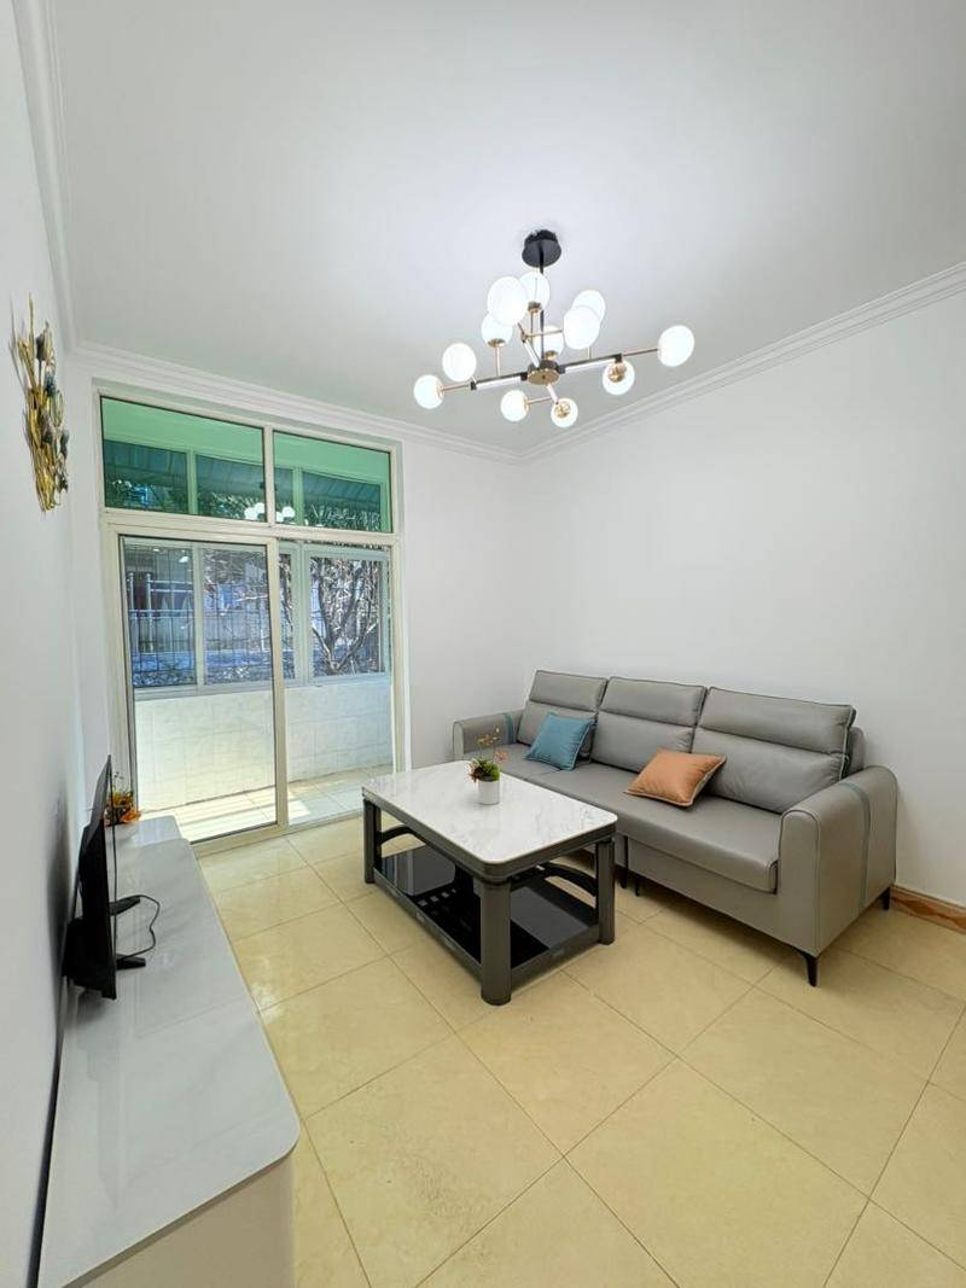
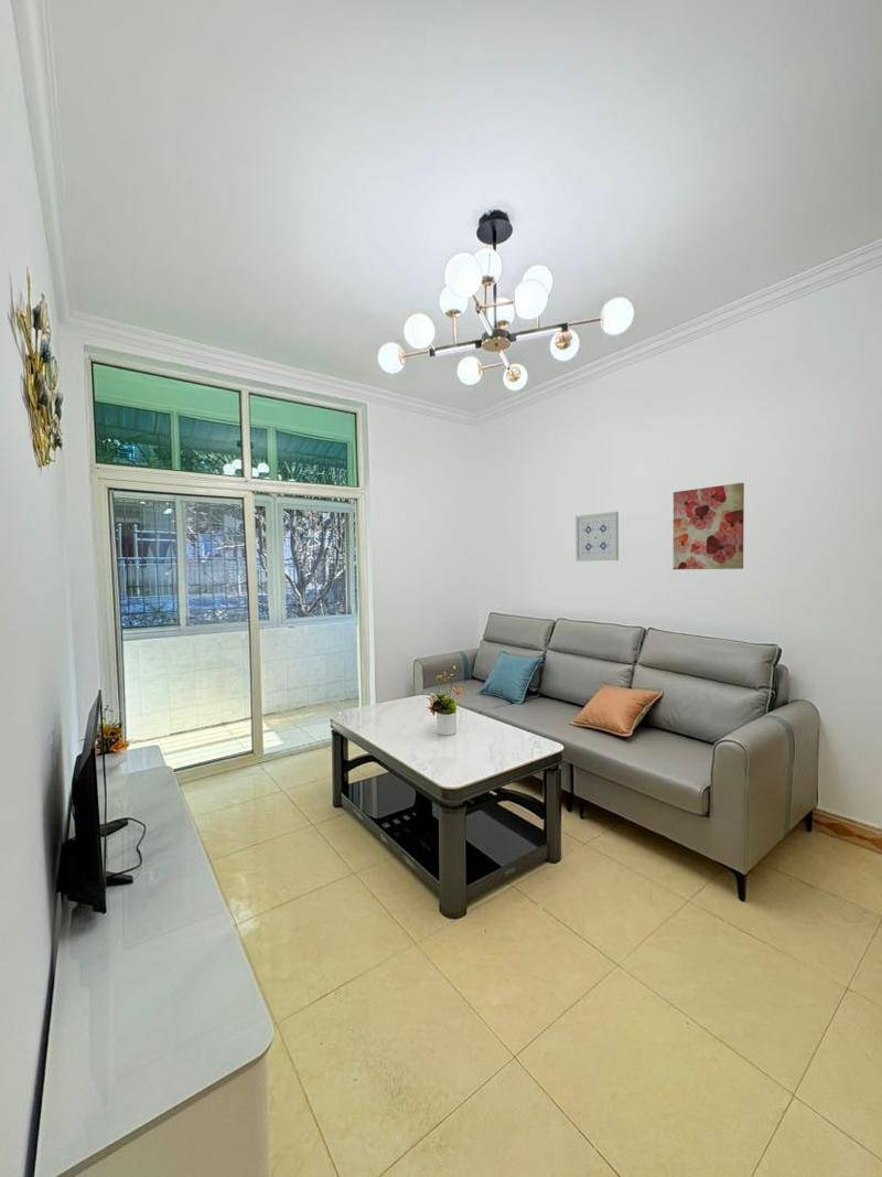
+ wall art [574,511,620,563]
+ wall art [673,482,745,570]
